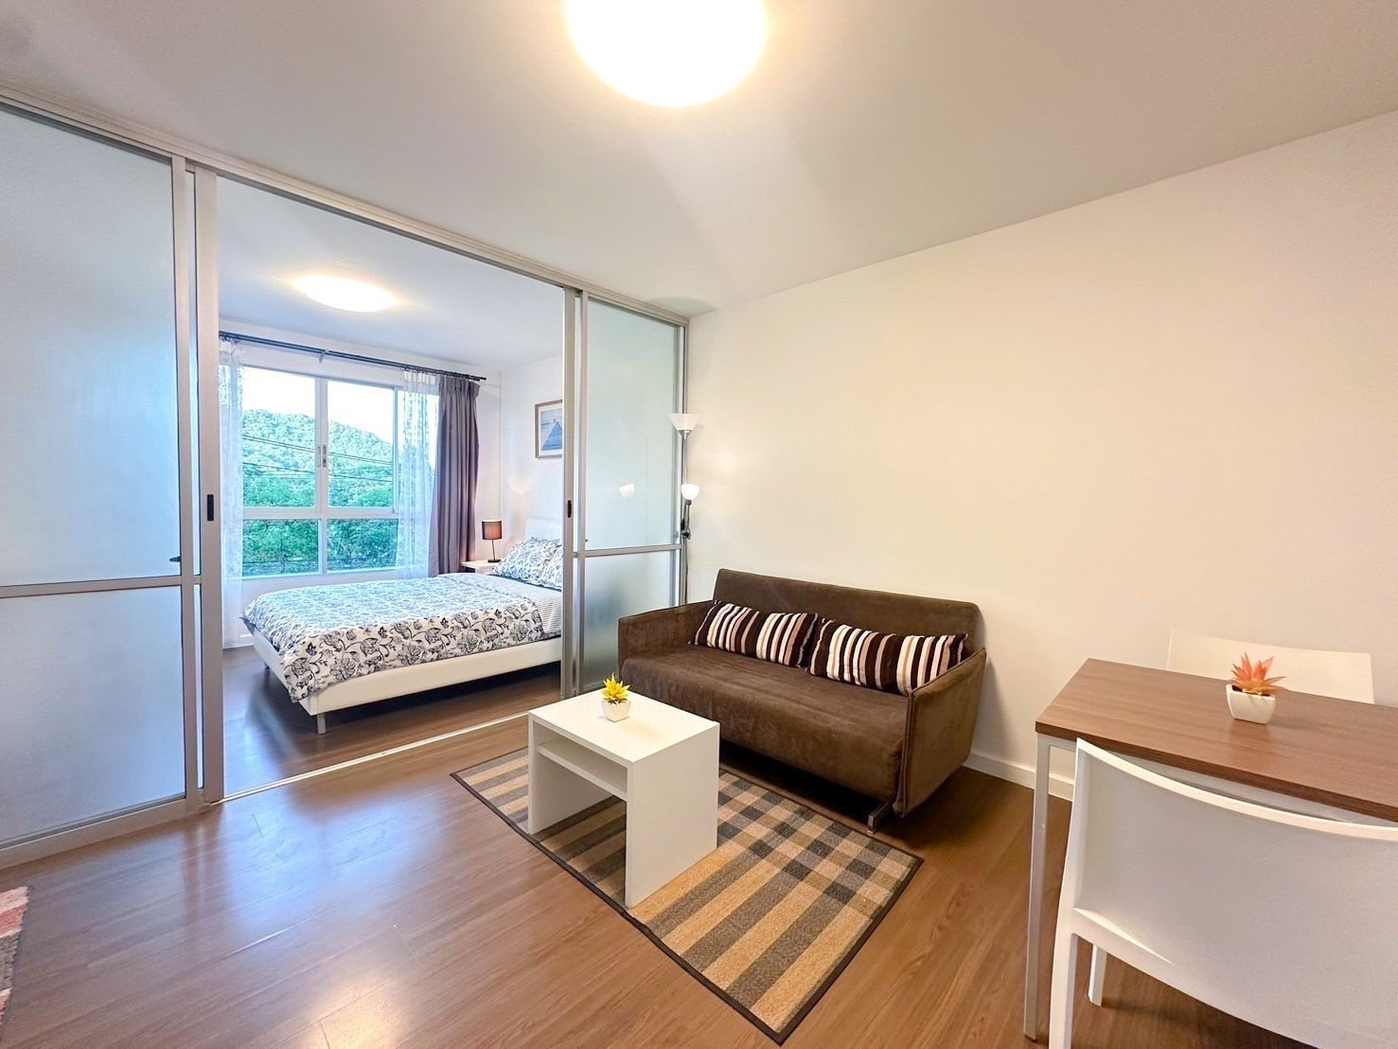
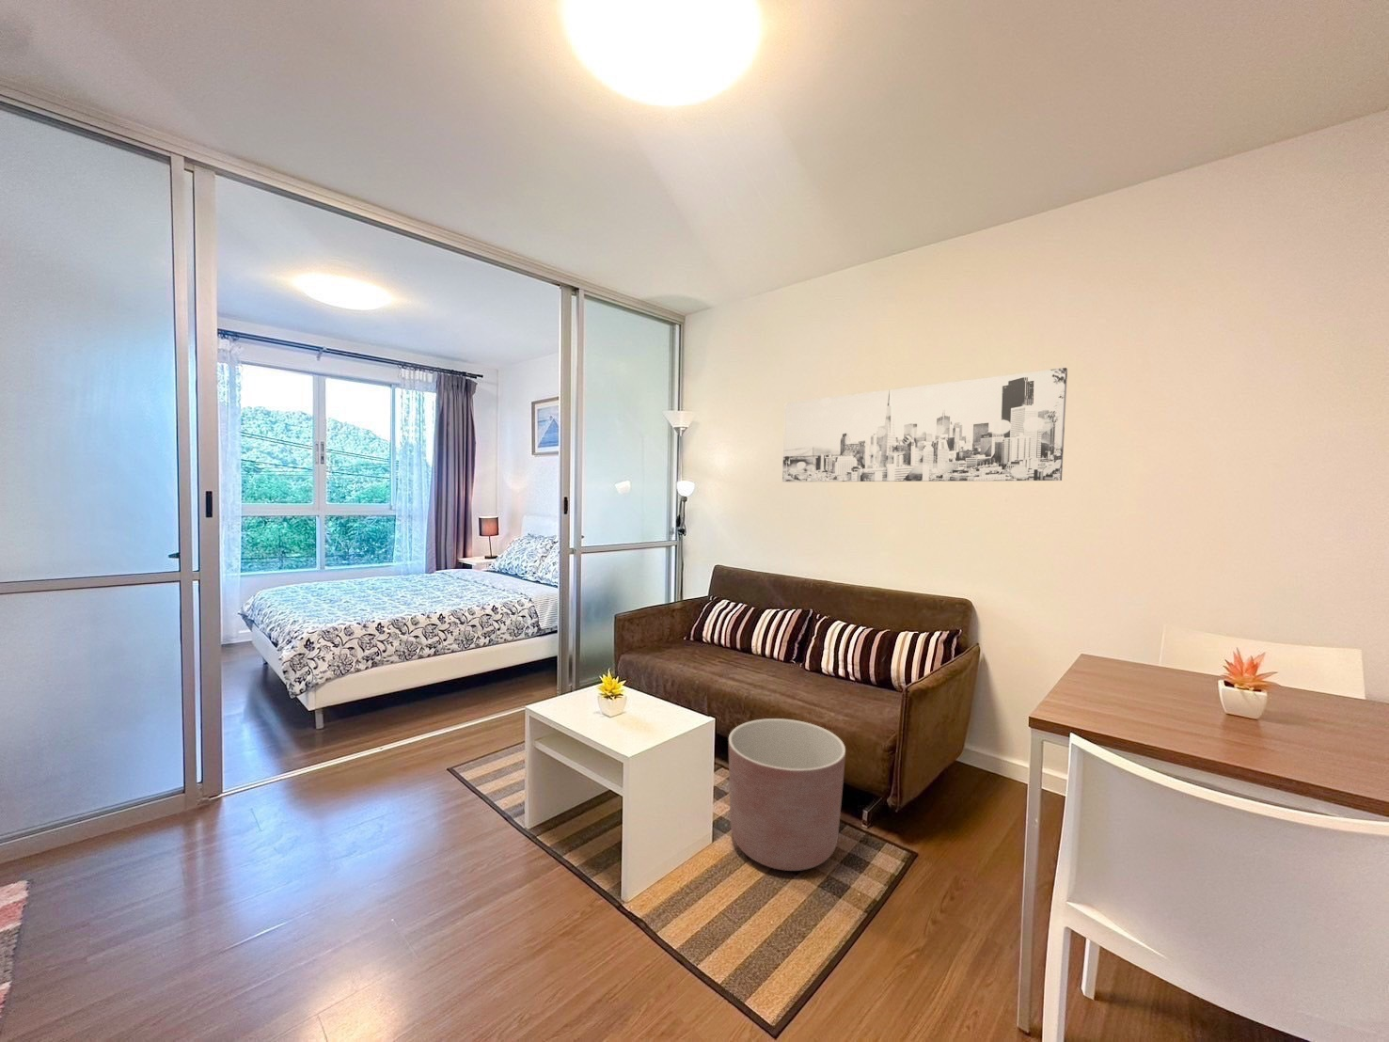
+ wall art [782,367,1068,483]
+ planter [728,718,846,871]
